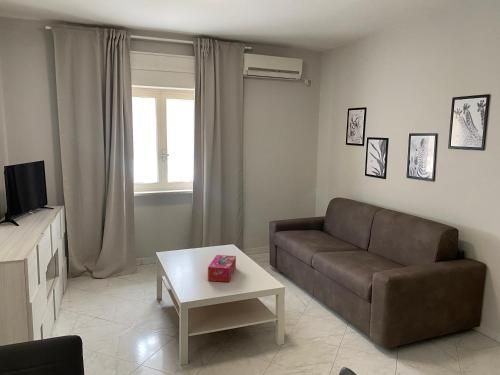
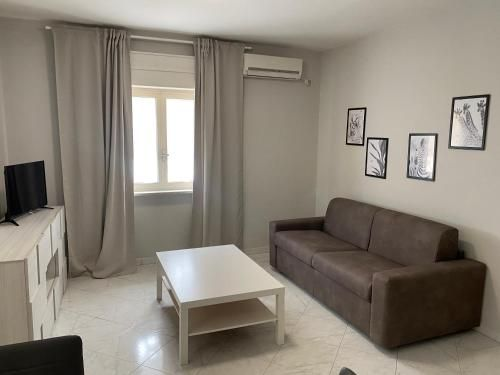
- tissue box [207,254,237,283]
